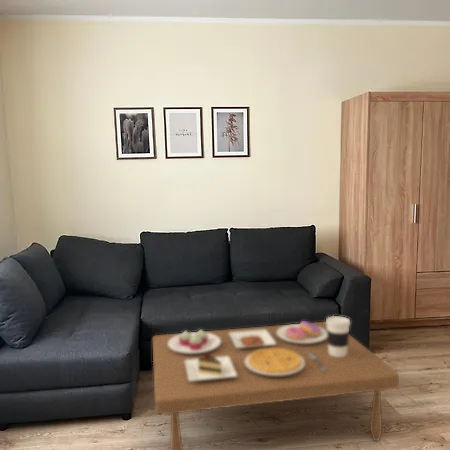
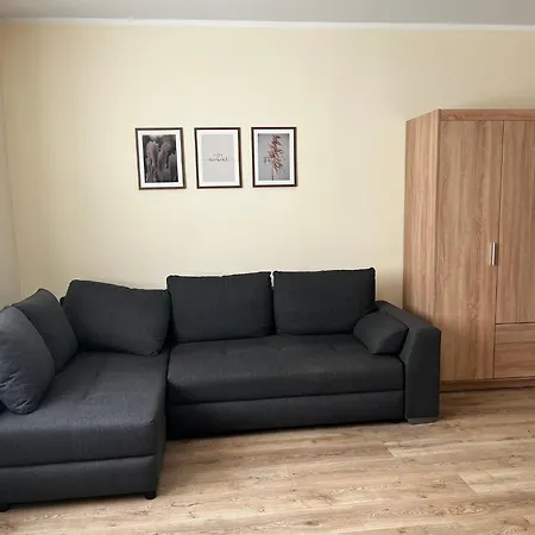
- coffee table [152,315,400,450]
